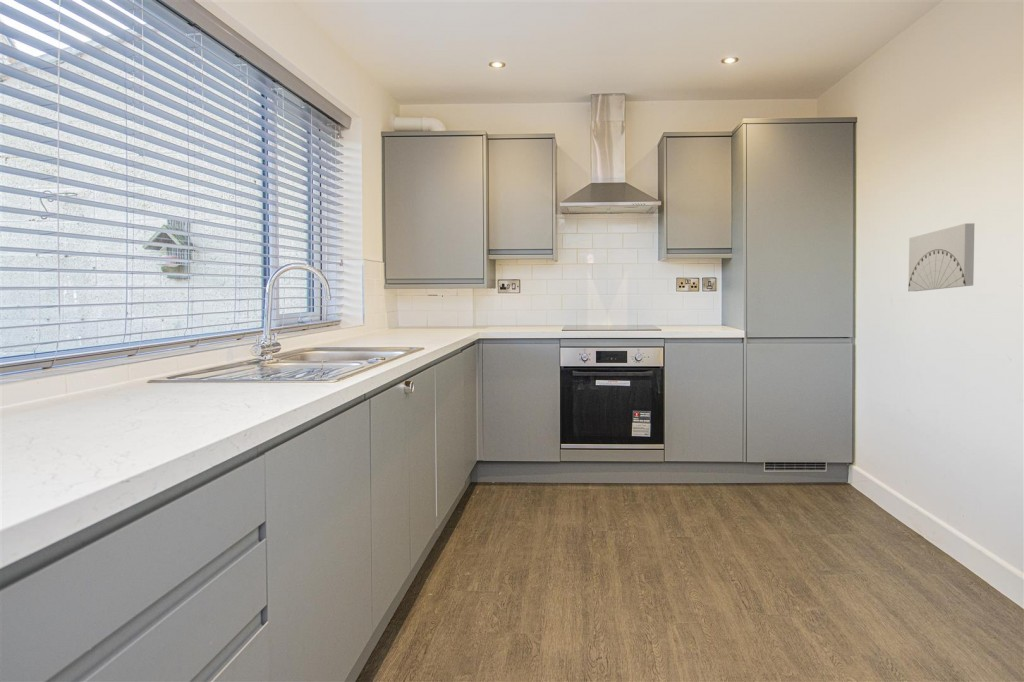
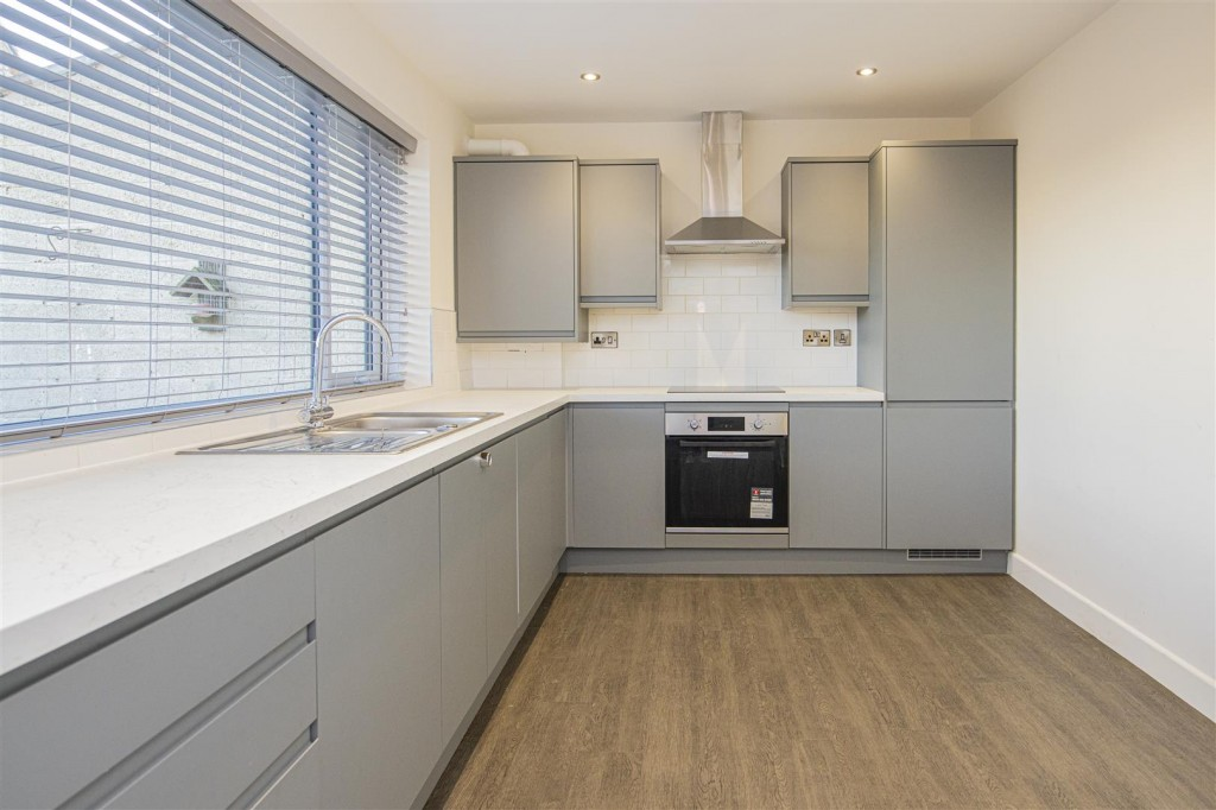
- wall art [907,222,976,292]
